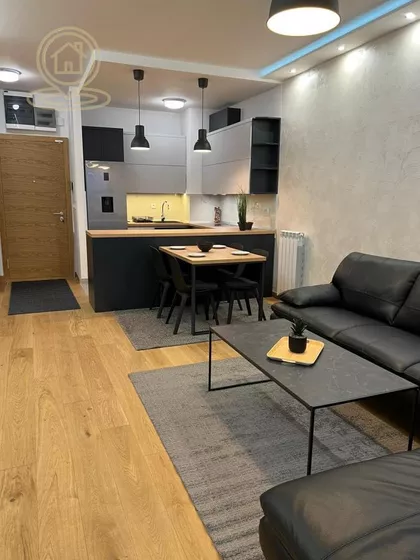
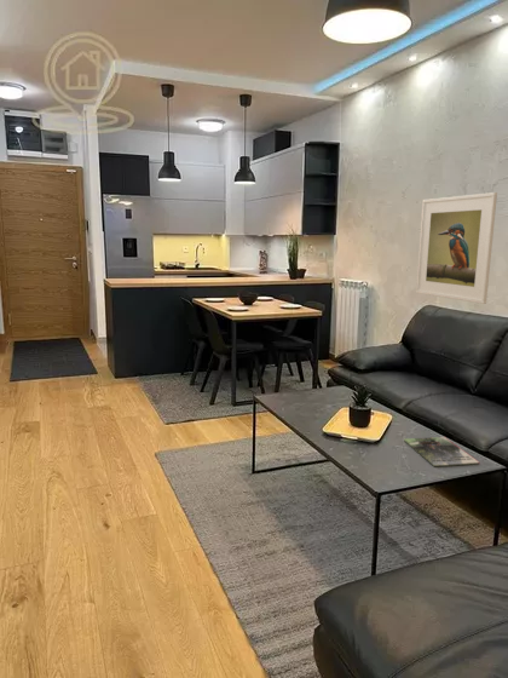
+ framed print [415,191,498,305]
+ magazine [403,436,480,467]
